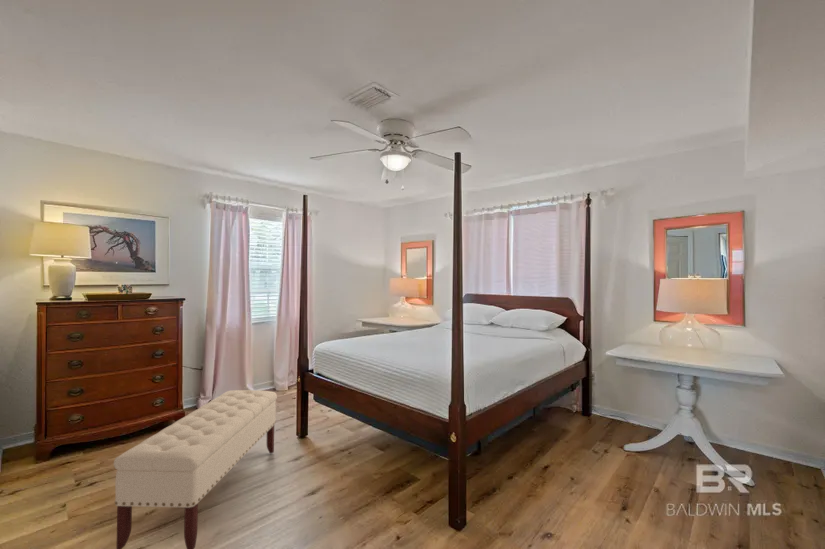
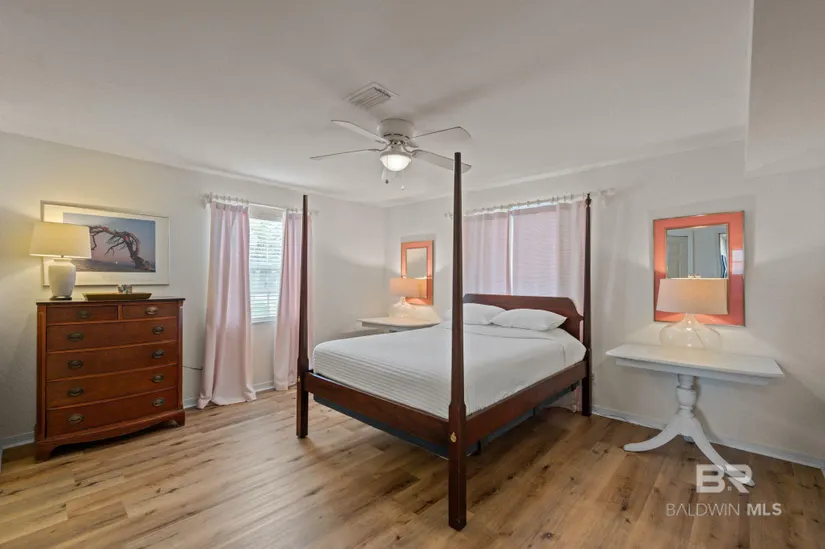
- bench [113,389,278,549]
